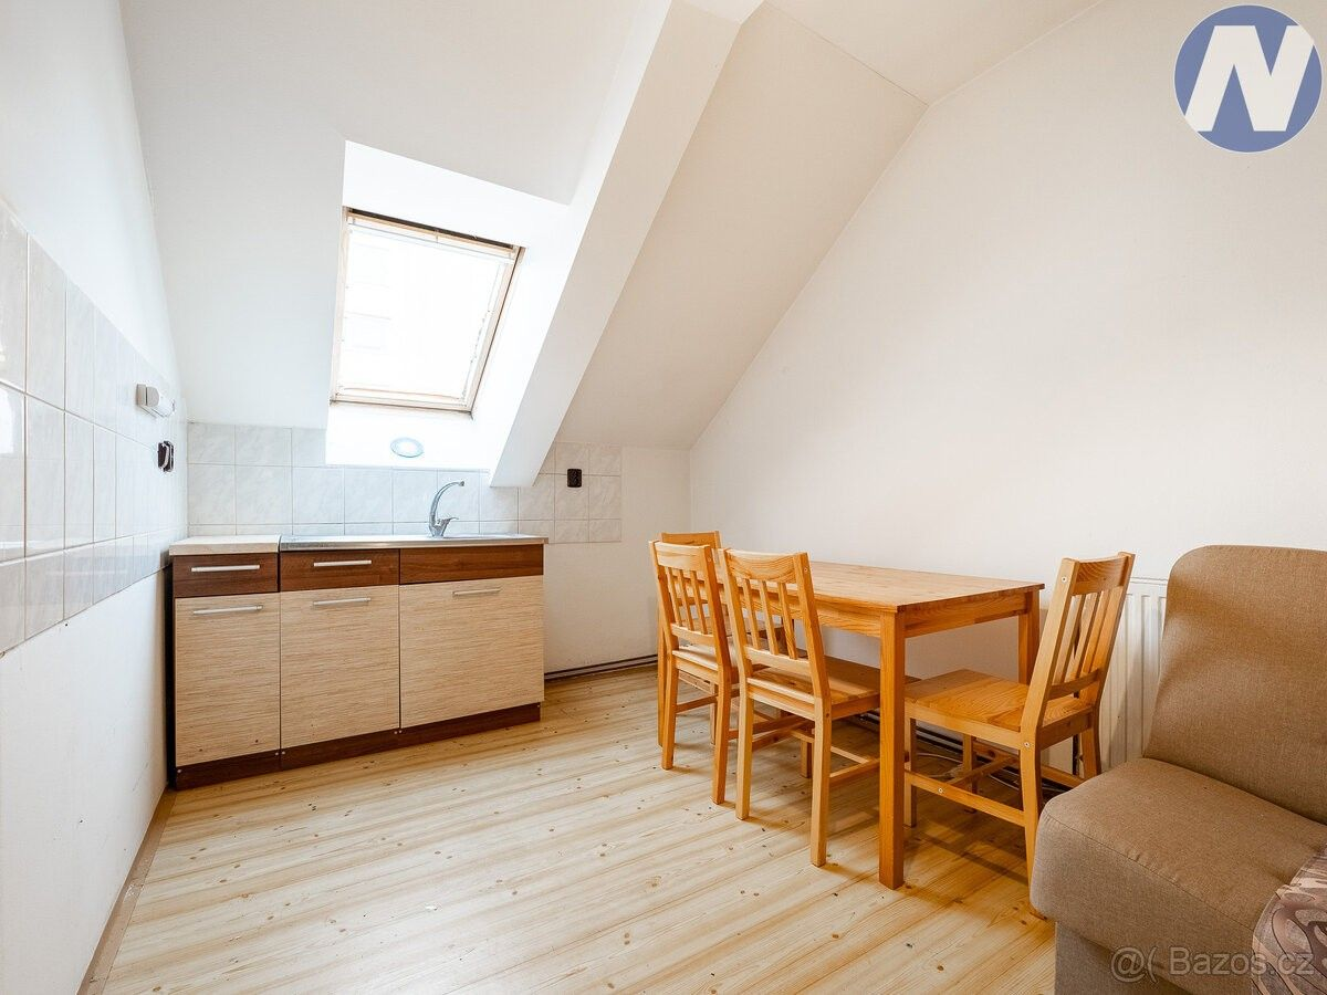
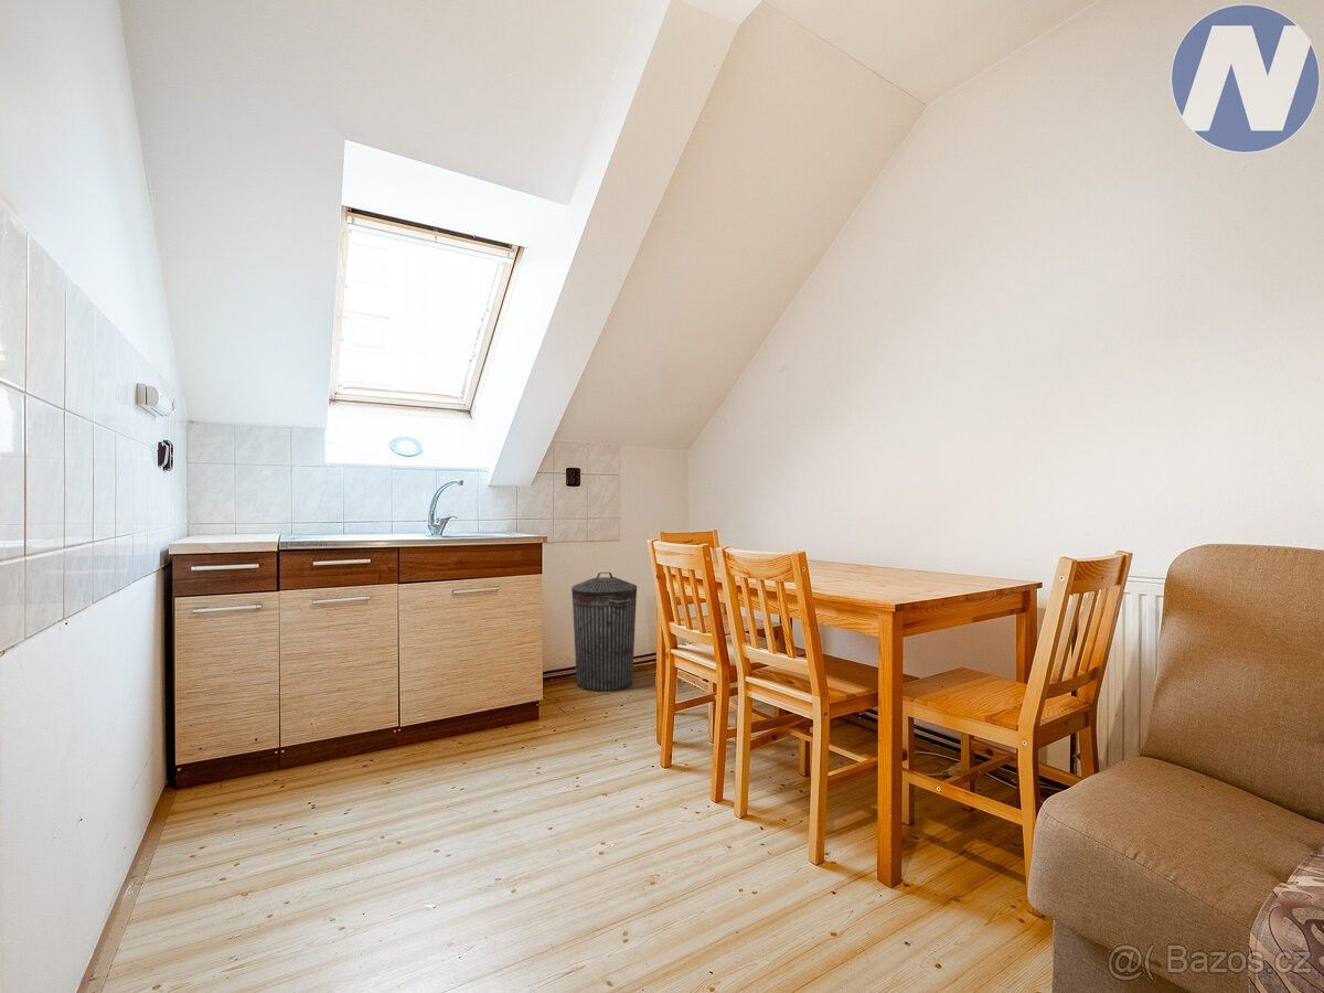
+ trash can [570,572,638,693]
